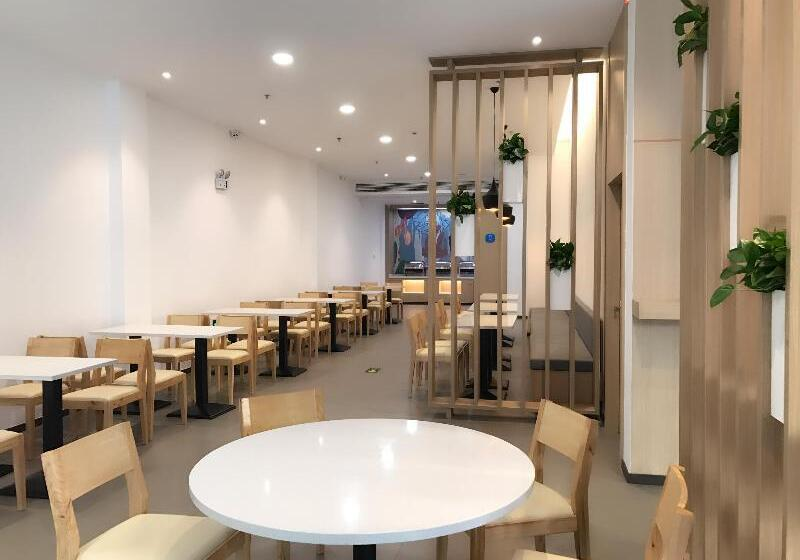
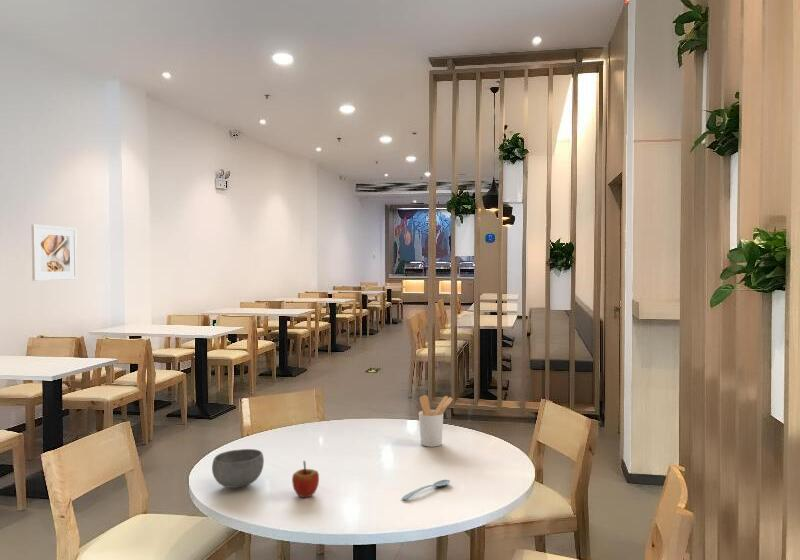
+ spoon [401,479,451,501]
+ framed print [31,223,78,282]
+ apple [291,460,320,498]
+ utensil holder [418,394,454,448]
+ bowl [211,448,265,489]
